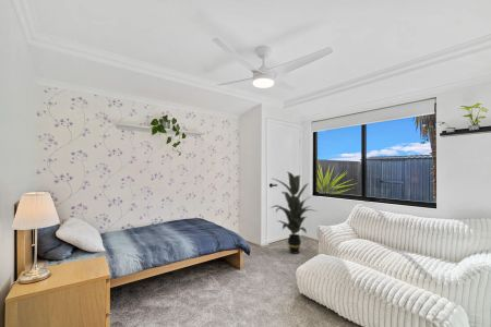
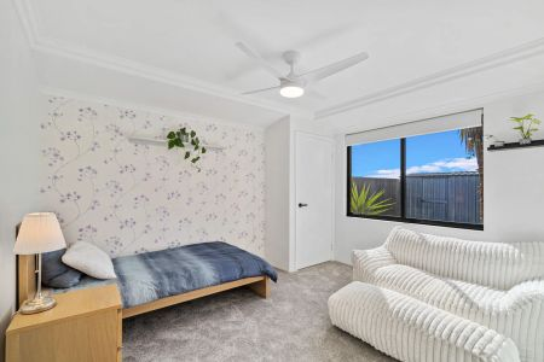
- indoor plant [270,171,318,255]
